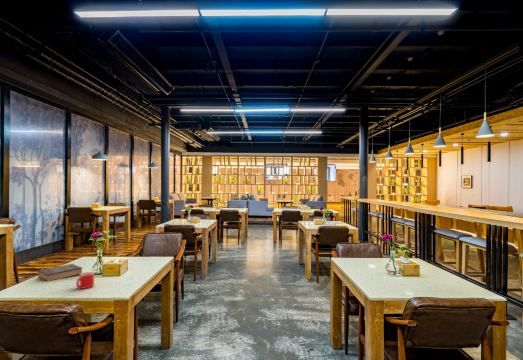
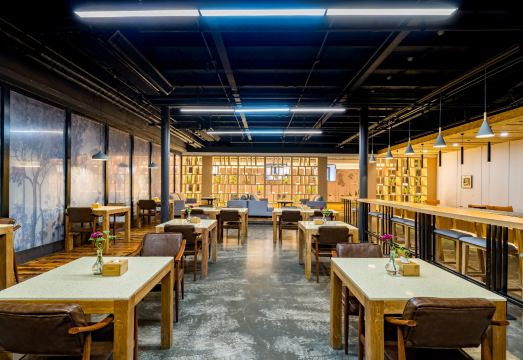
- hardback book [37,263,83,282]
- mug [75,271,95,290]
